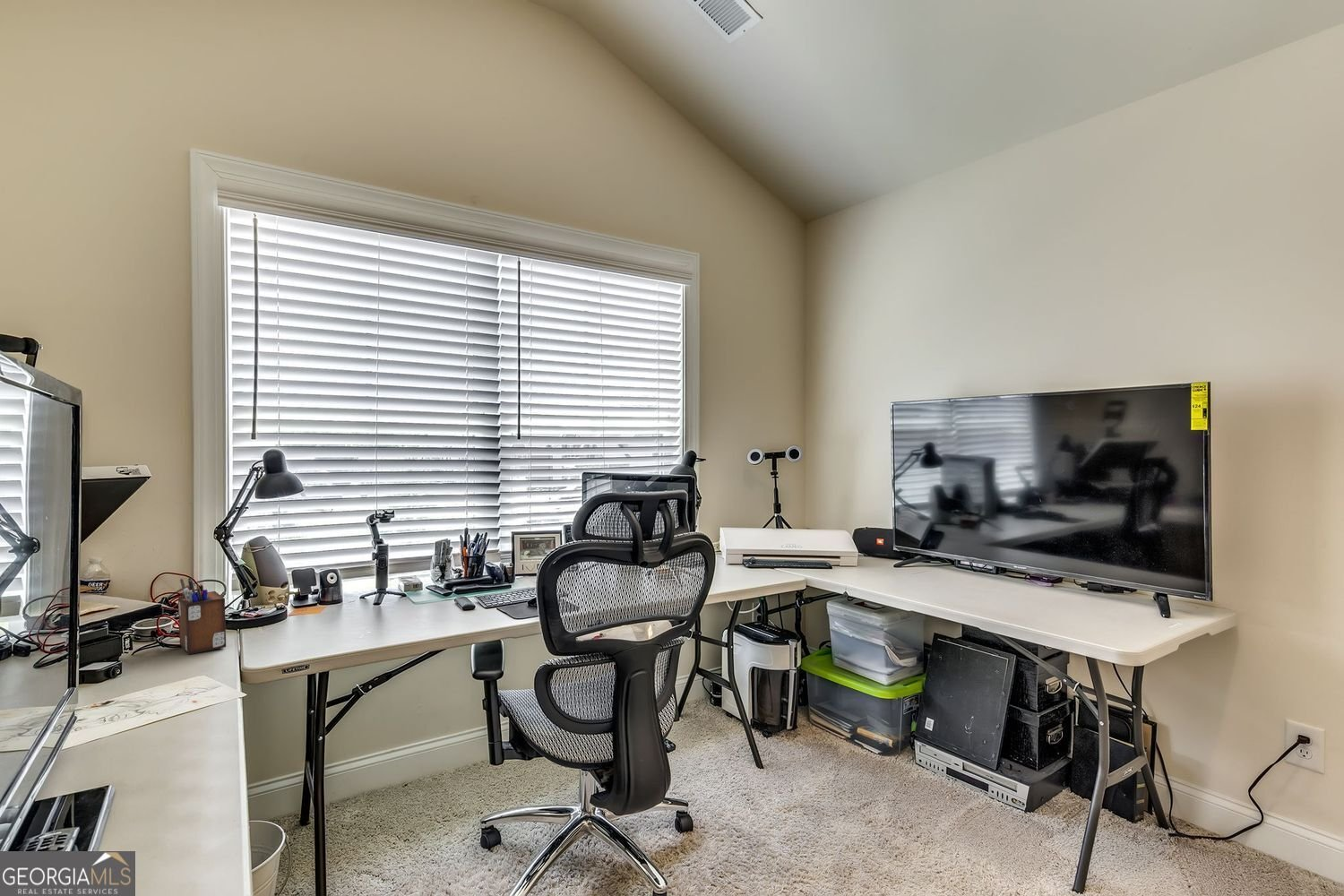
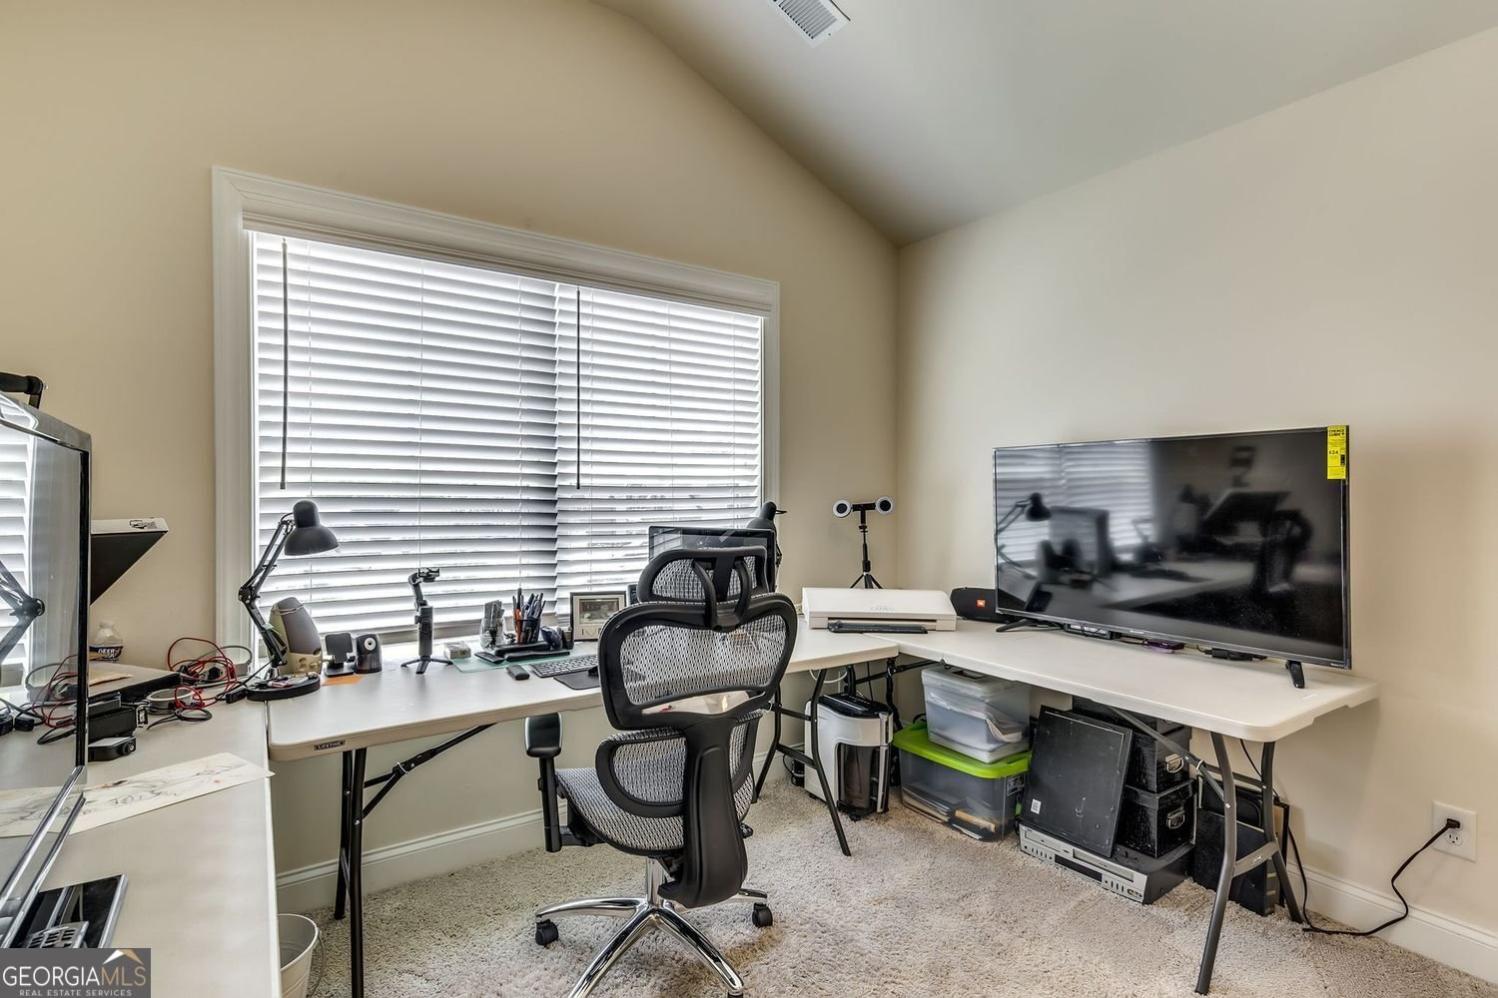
- desk organizer [177,576,227,655]
